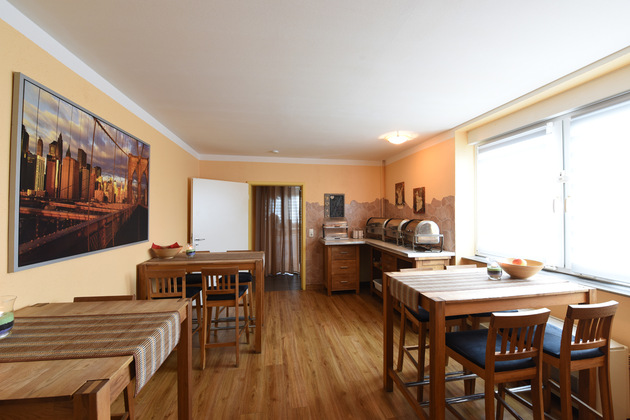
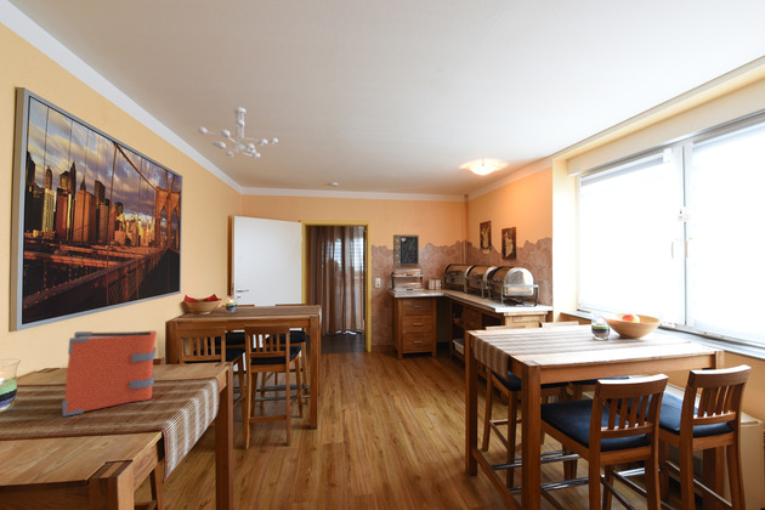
+ ceiling light fixture [197,106,279,159]
+ book [62,330,158,418]
